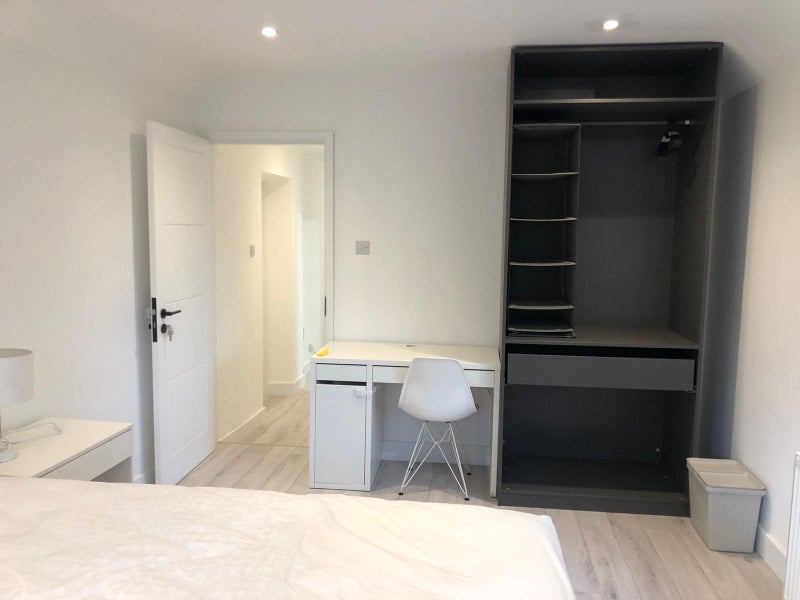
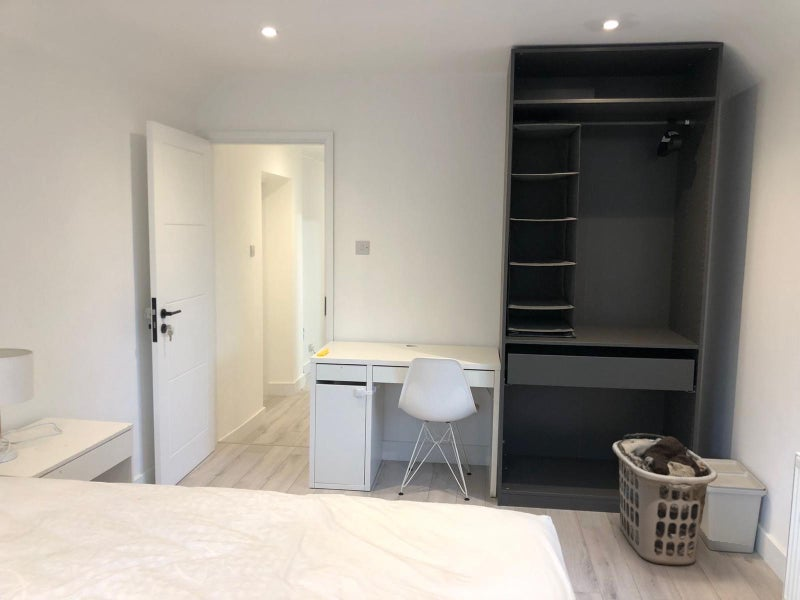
+ clothes hamper [612,432,718,567]
